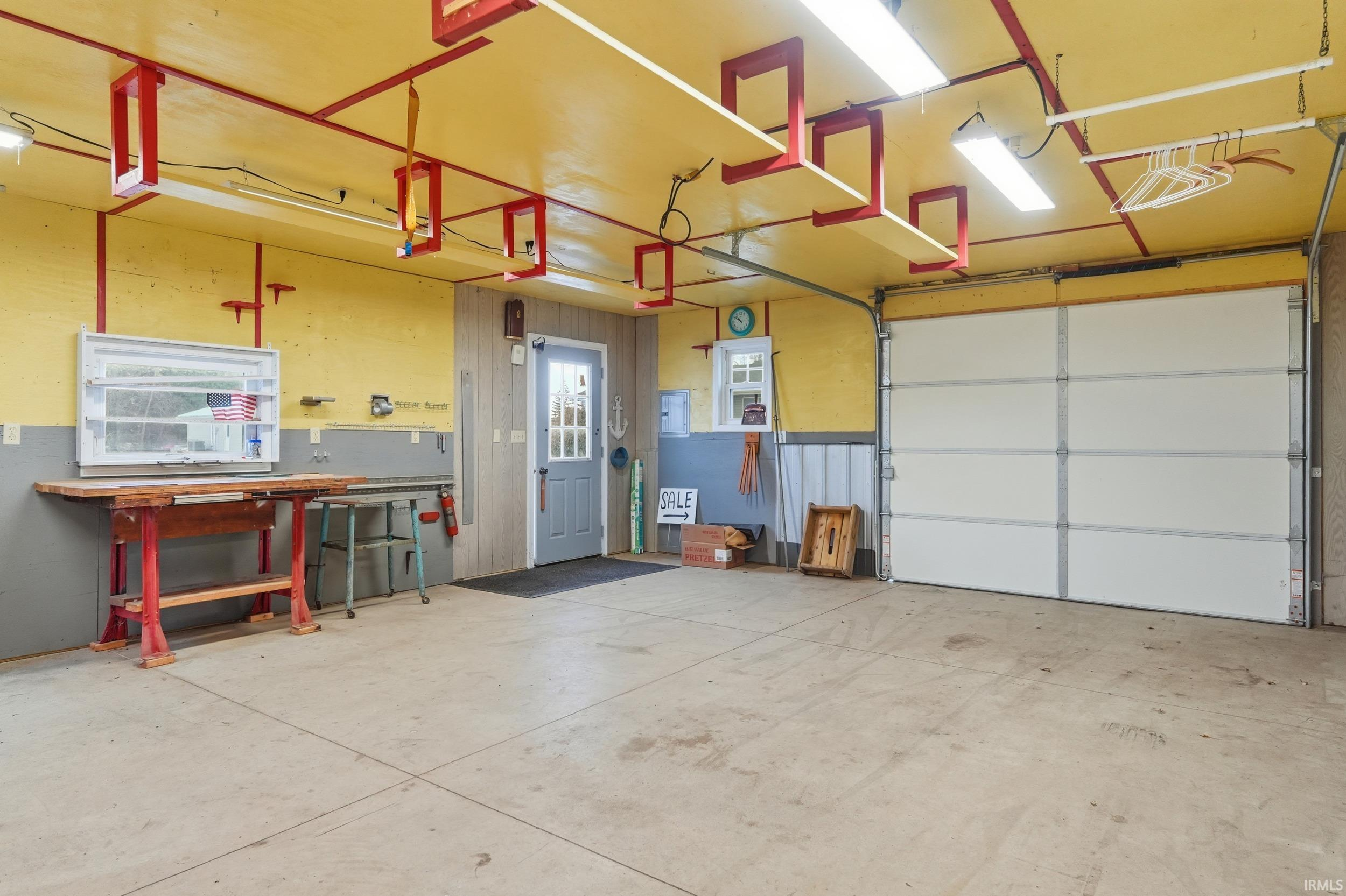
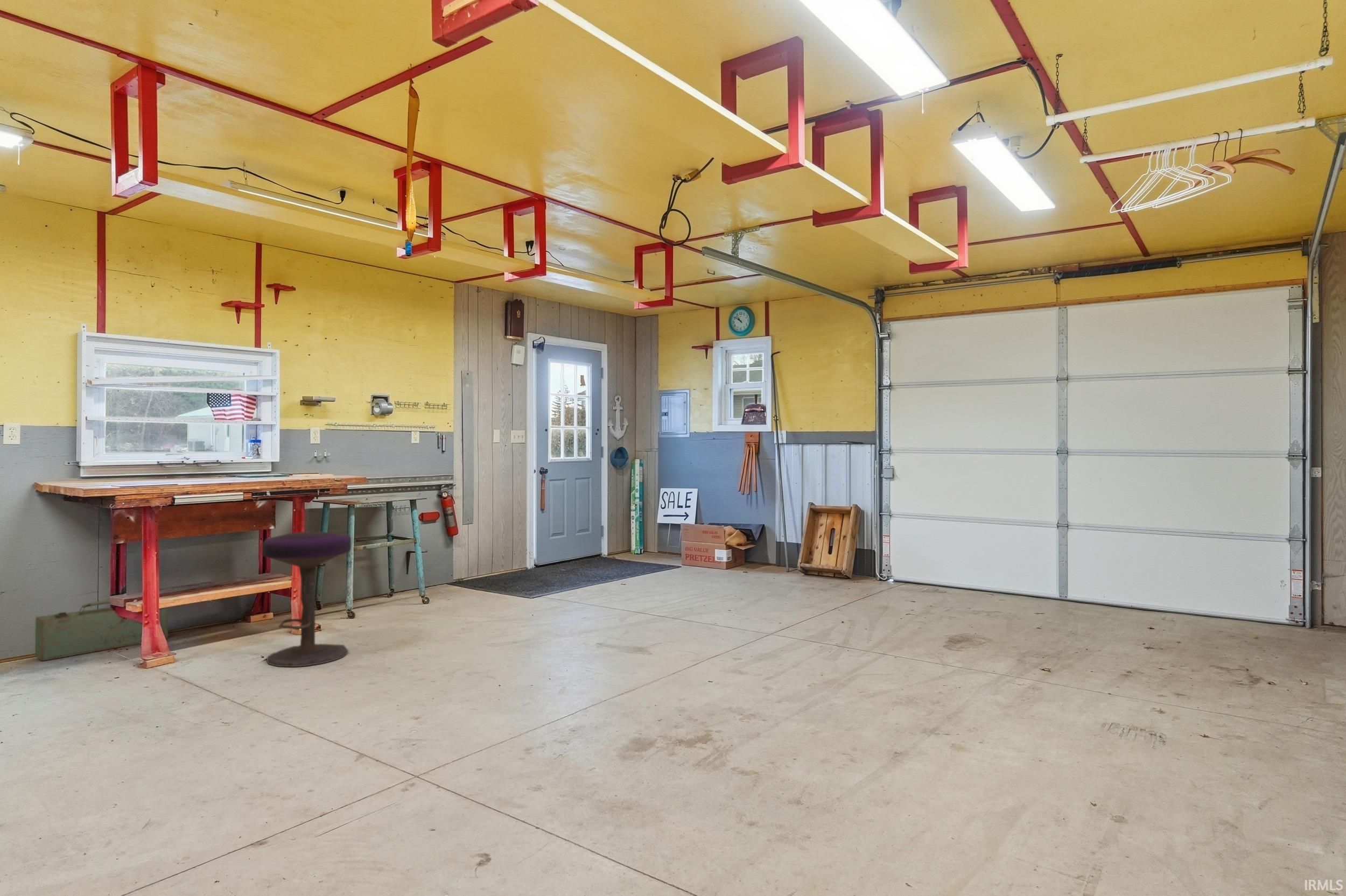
+ toolbox [34,599,169,661]
+ stool [262,531,352,668]
